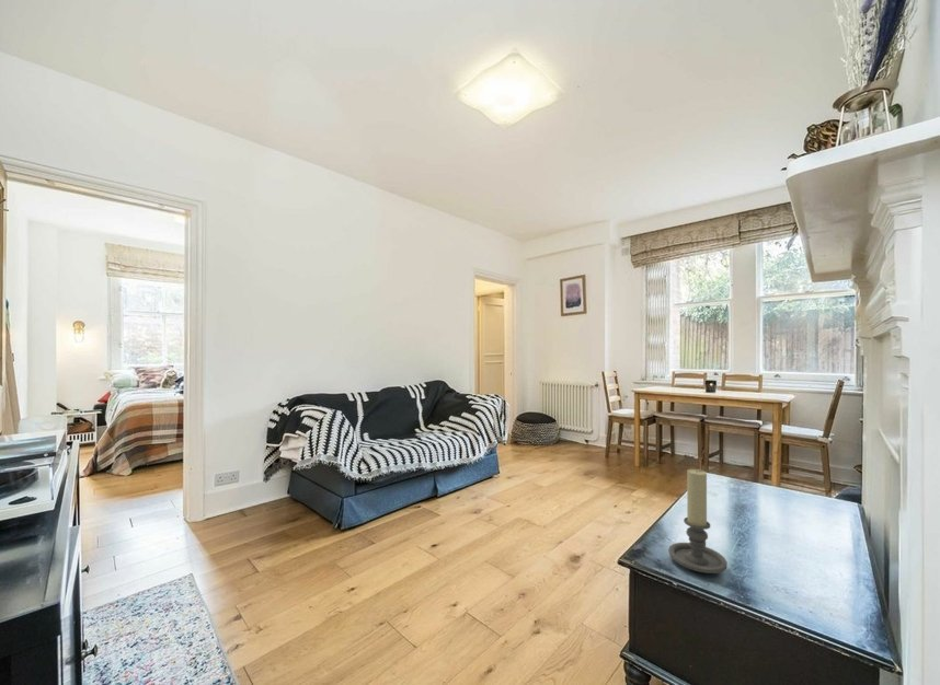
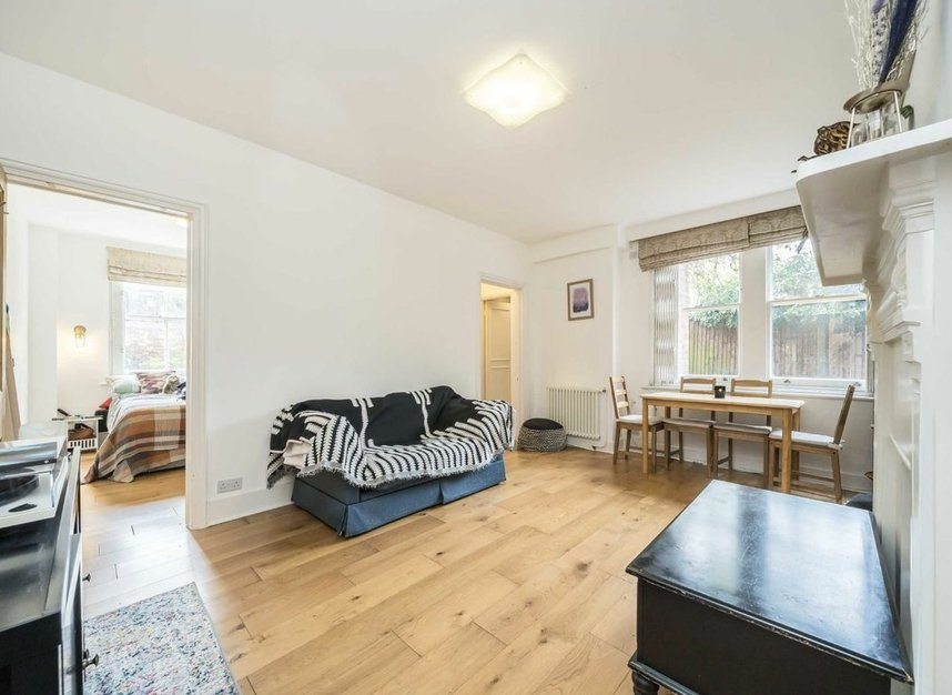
- candle holder [667,468,729,574]
